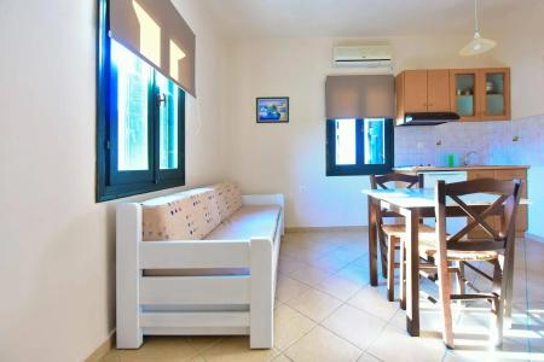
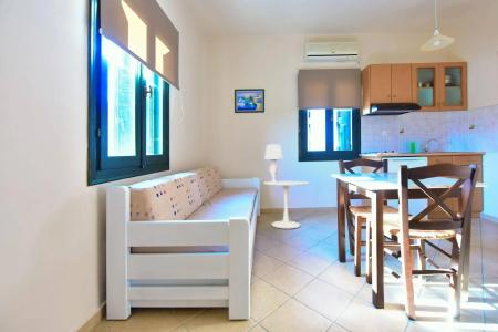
+ table lamp [263,144,283,183]
+ side table [262,180,310,229]
